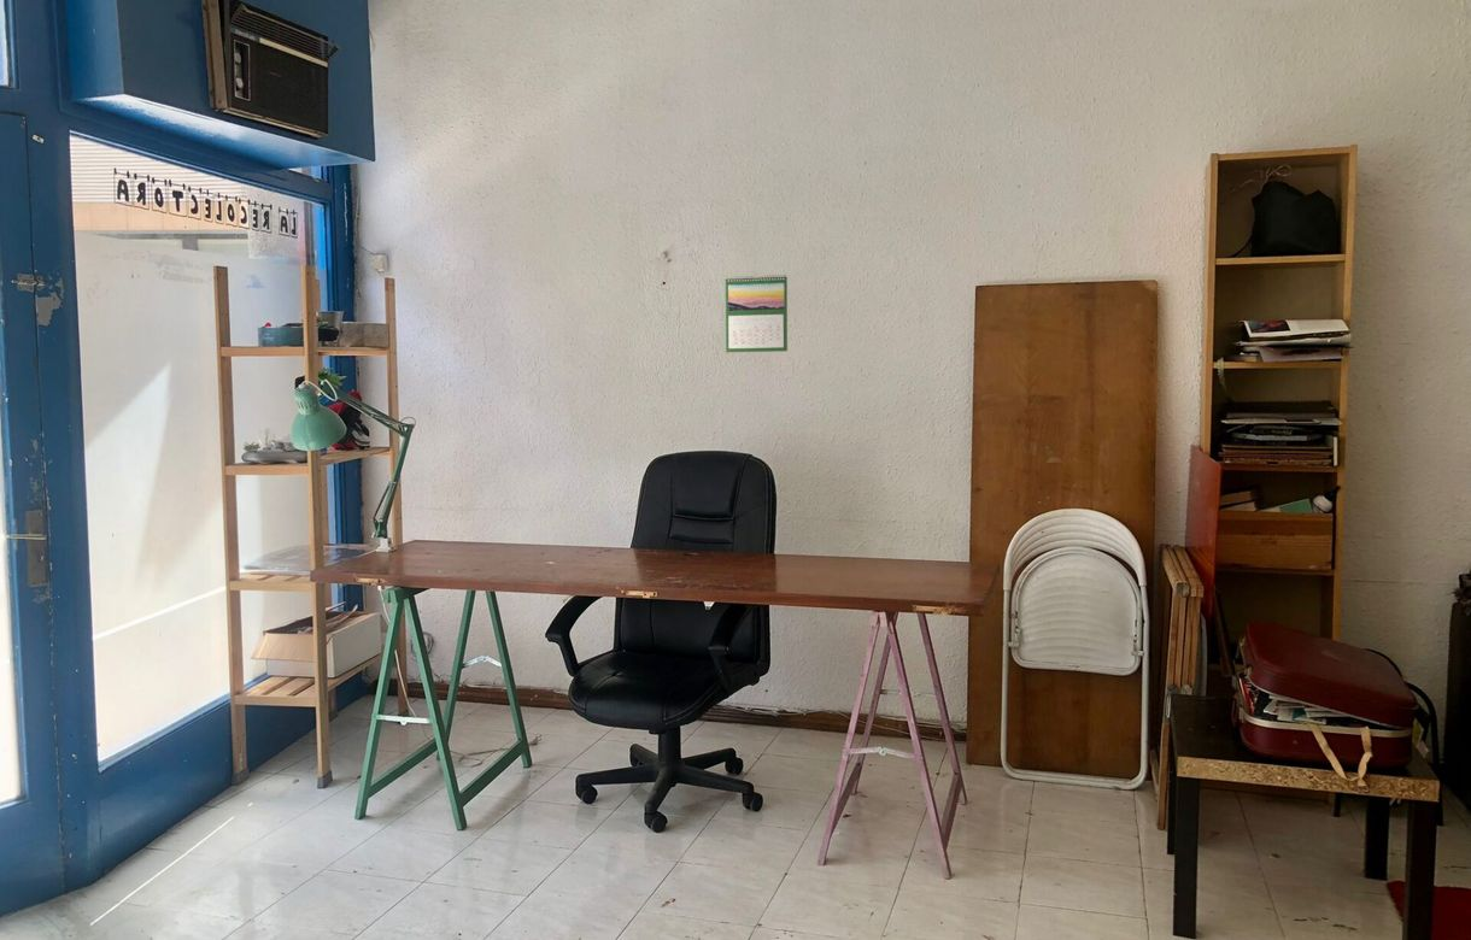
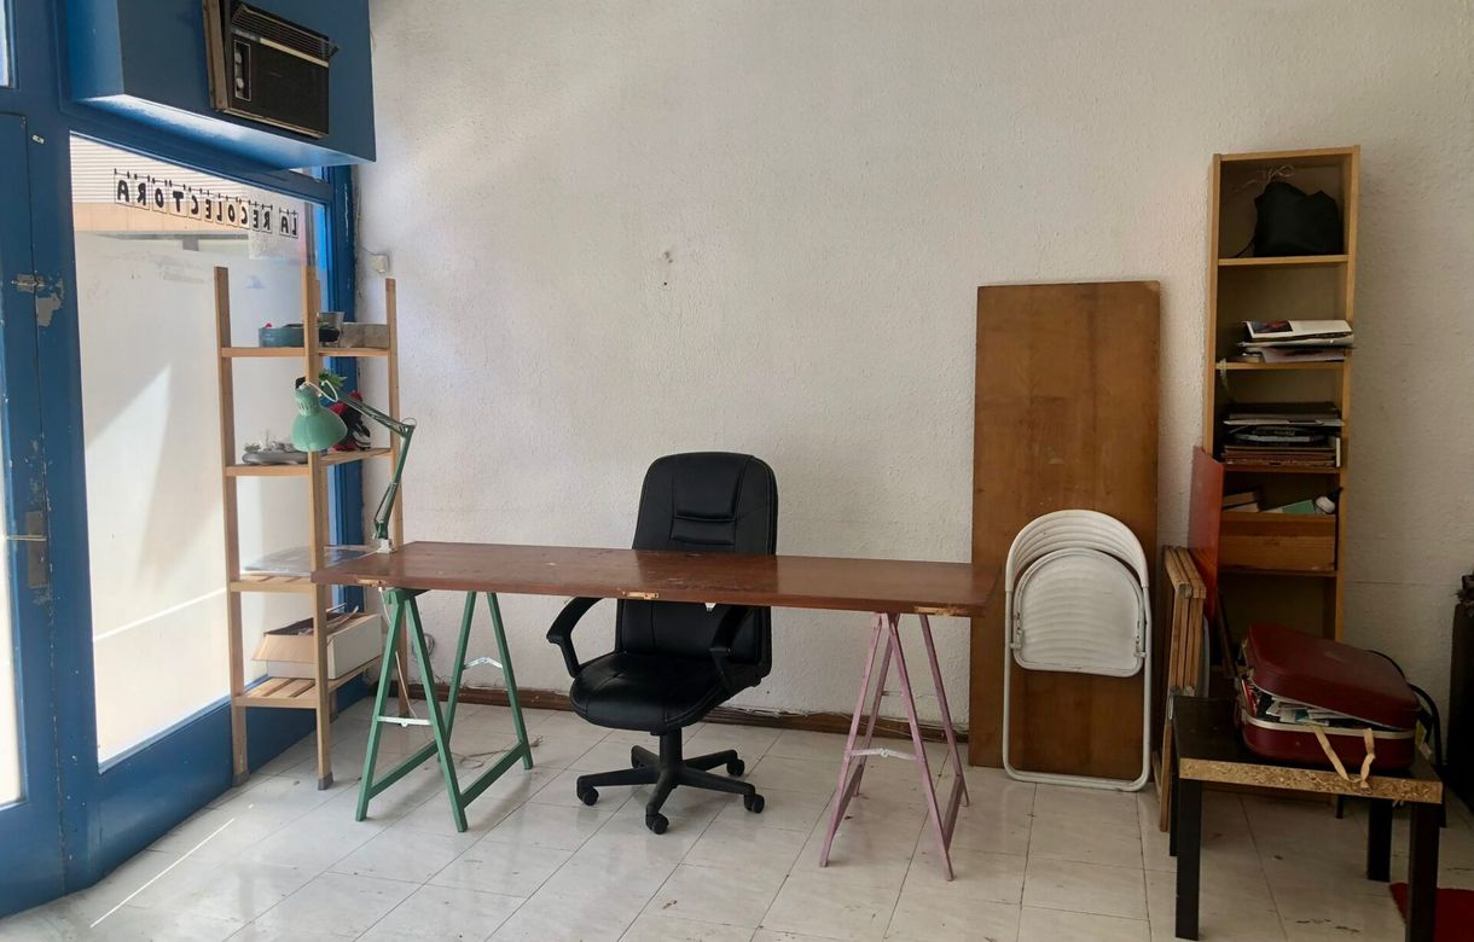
- calendar [725,274,789,353]
